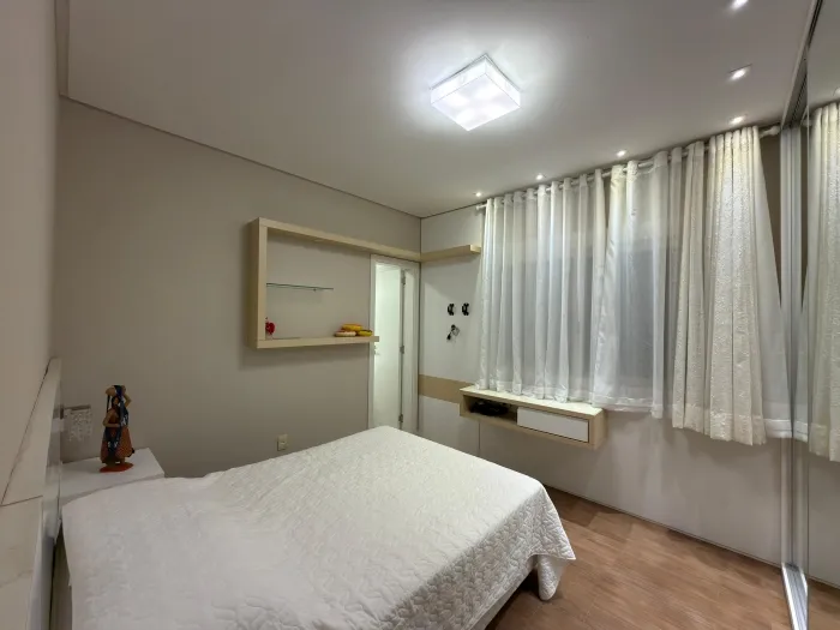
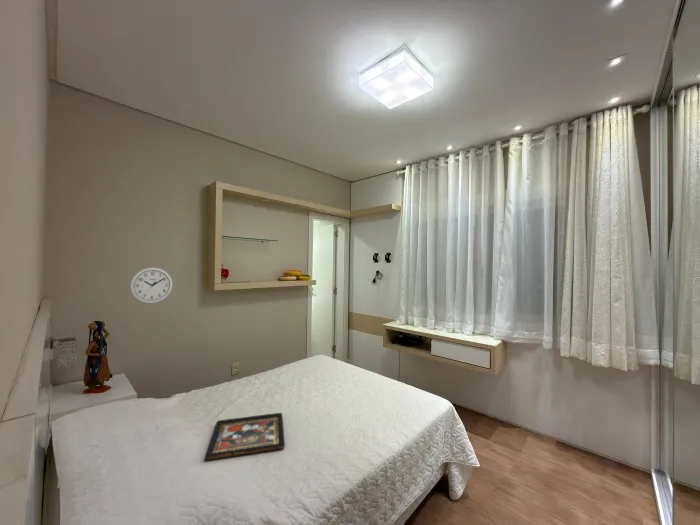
+ decorative tray [204,412,286,461]
+ wall clock [128,266,174,305]
